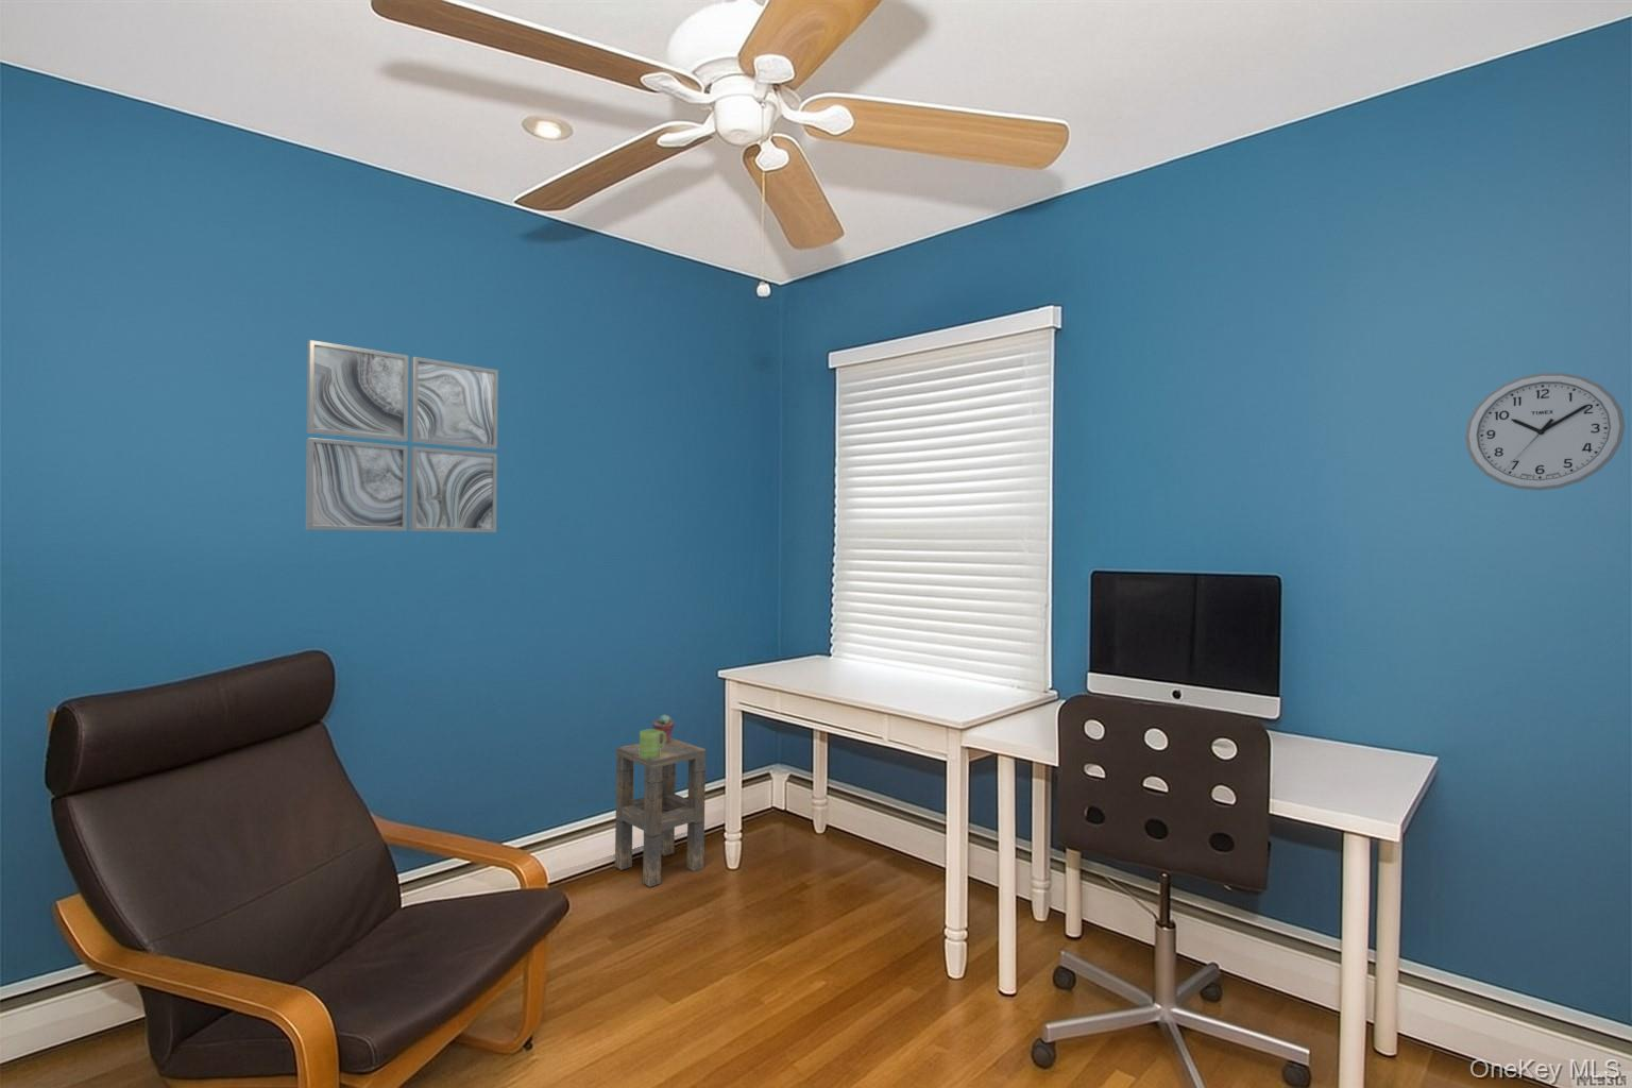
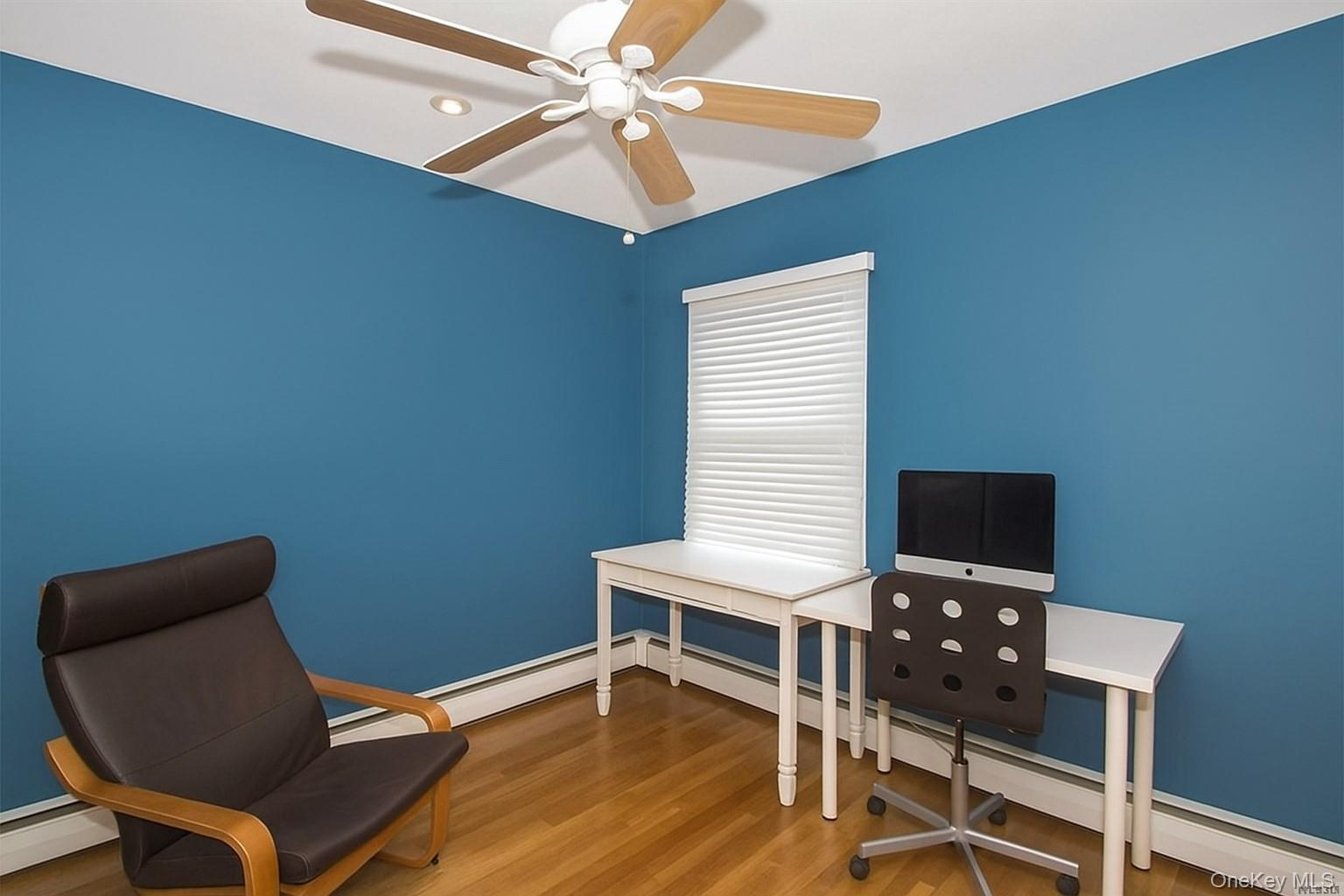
- mug [639,727,667,759]
- wall clock [1464,372,1626,492]
- side table [614,736,707,889]
- potted succulent [652,714,675,744]
- wall art [305,339,499,533]
